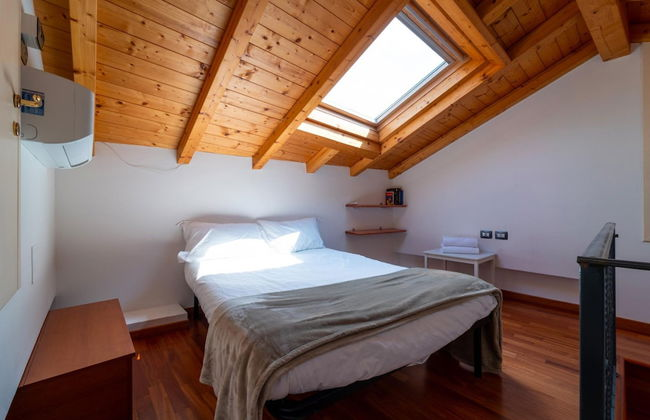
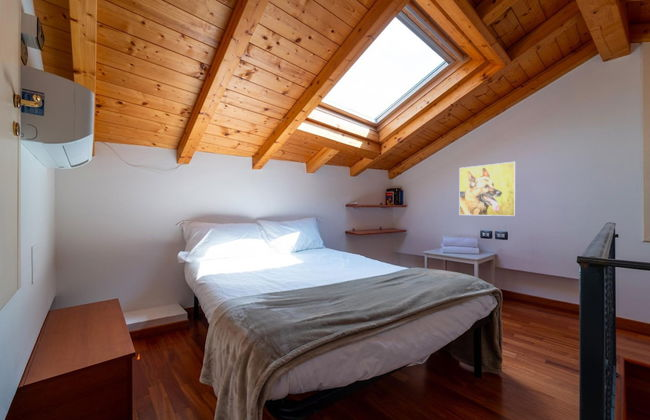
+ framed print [458,161,517,217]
